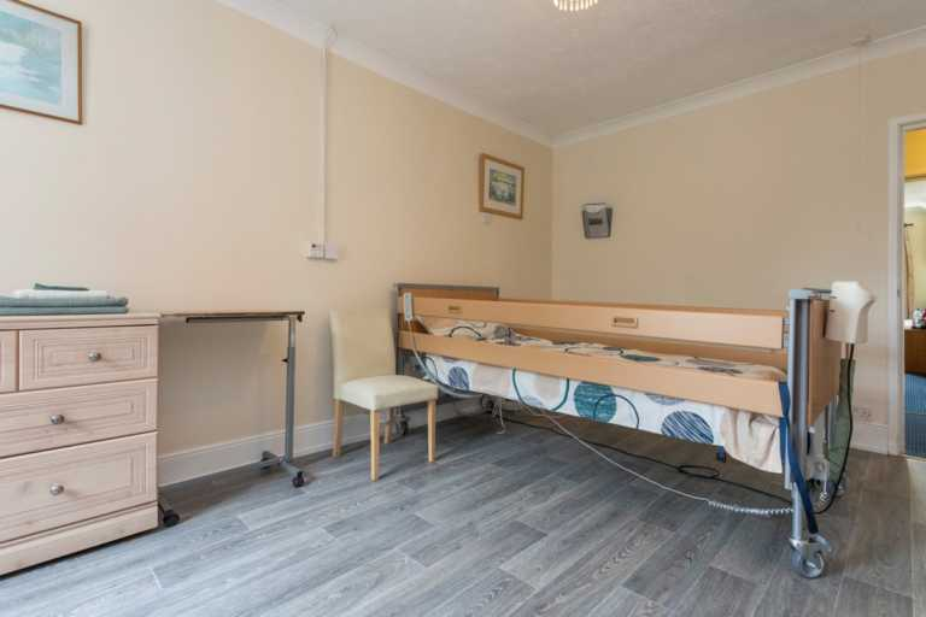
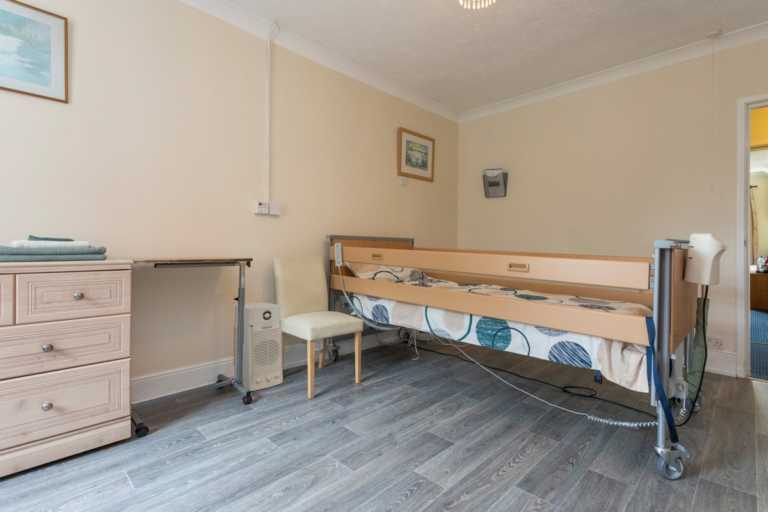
+ air purifier [232,301,284,392]
